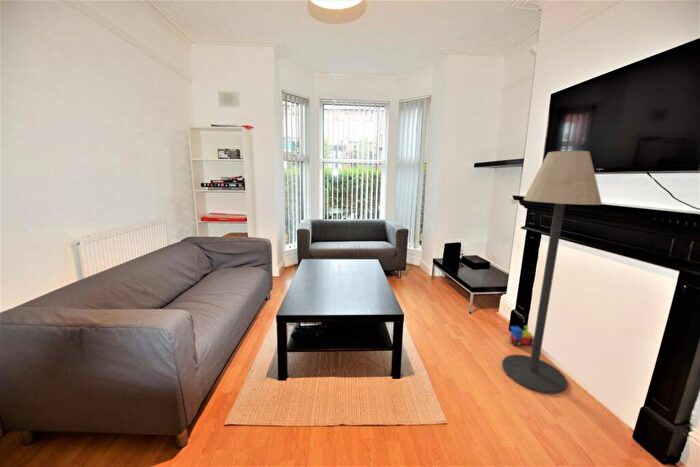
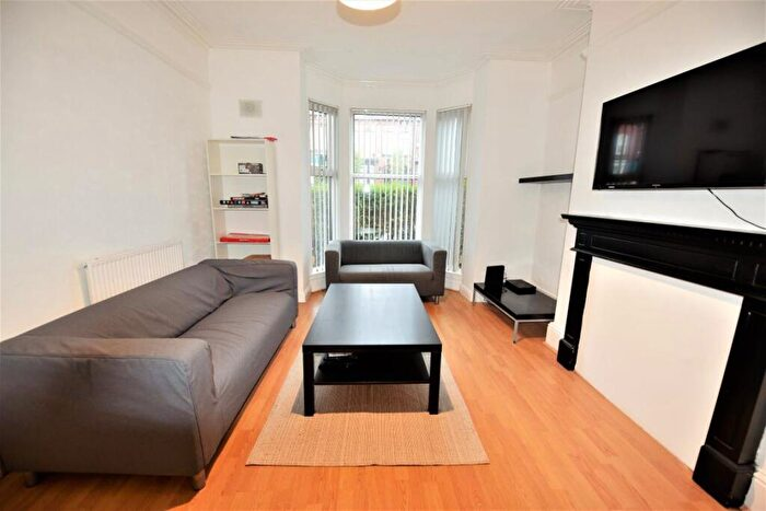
- floor lamp [501,150,603,395]
- toy train [509,325,534,347]
